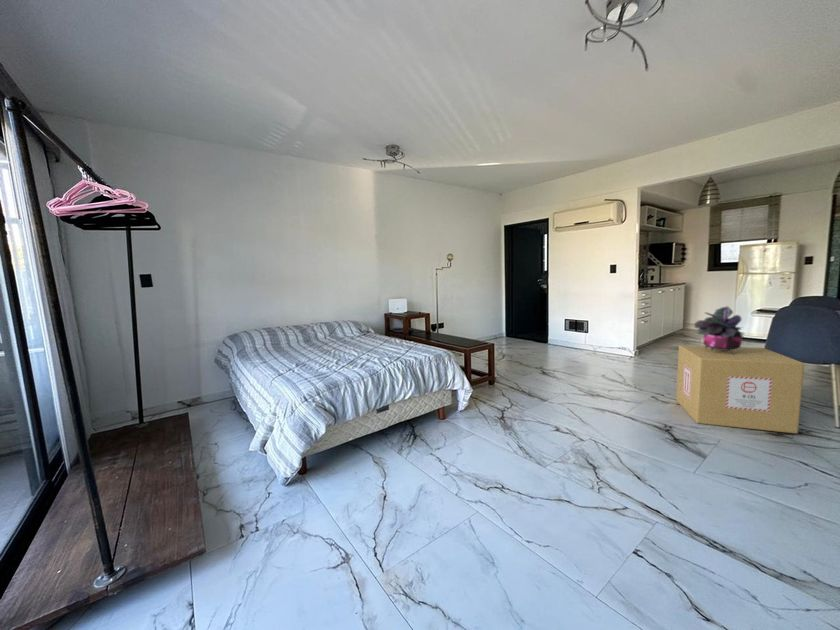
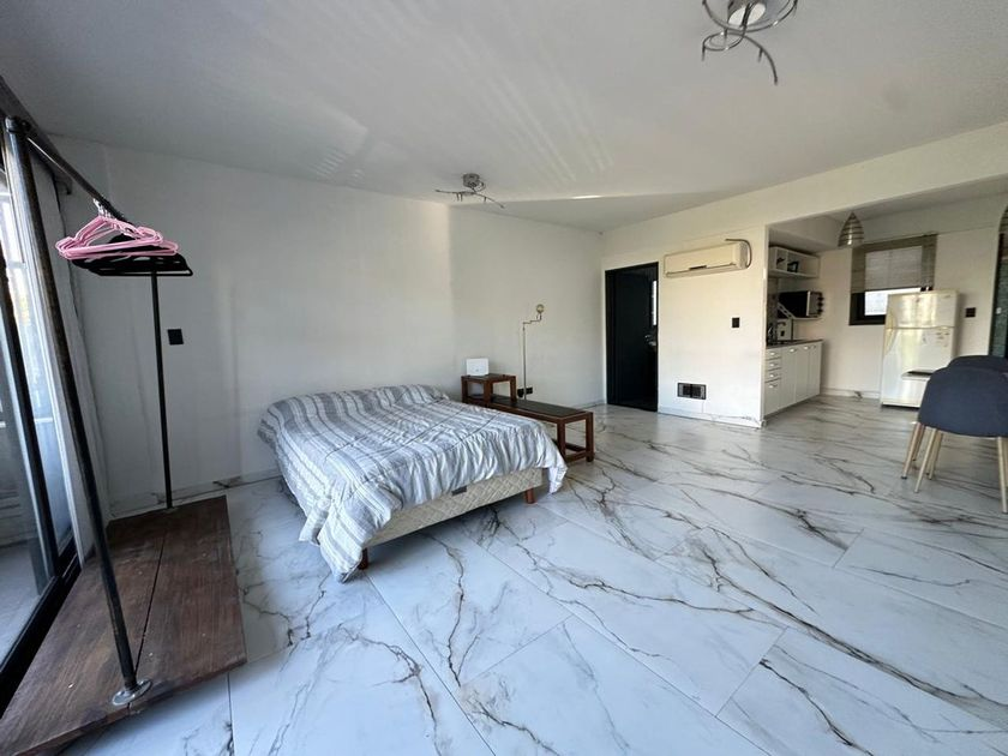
- potted plant [693,305,745,355]
- cardboard box [675,344,805,434]
